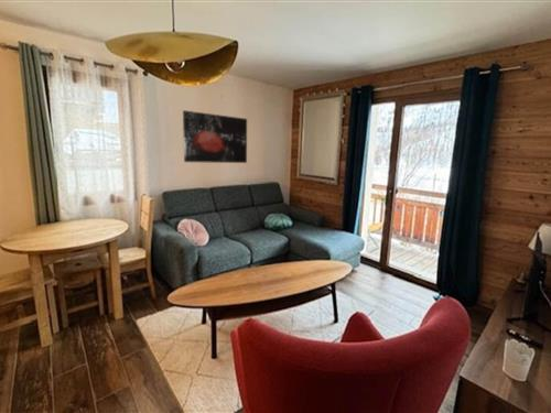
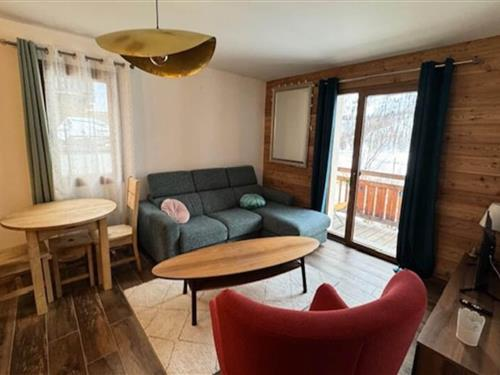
- wall art [182,109,248,164]
